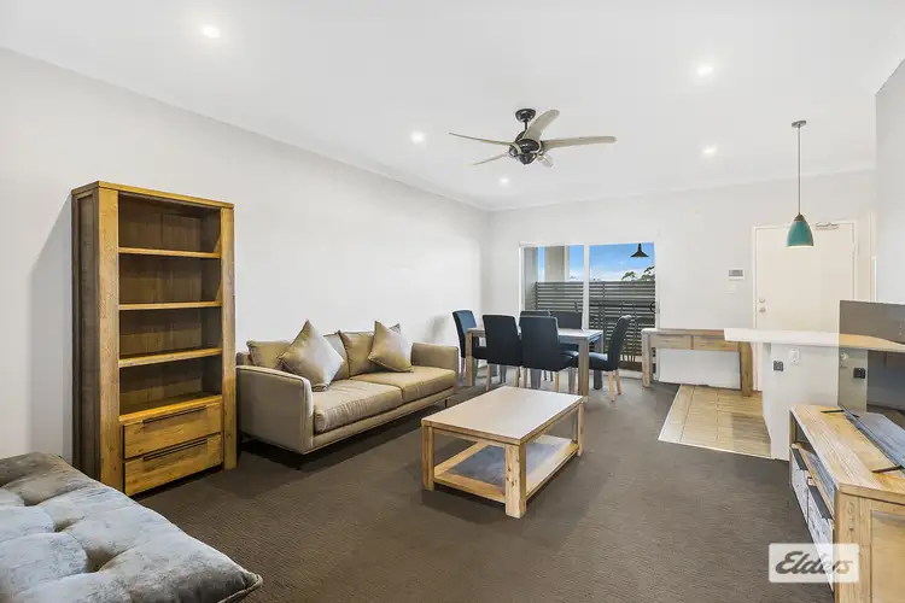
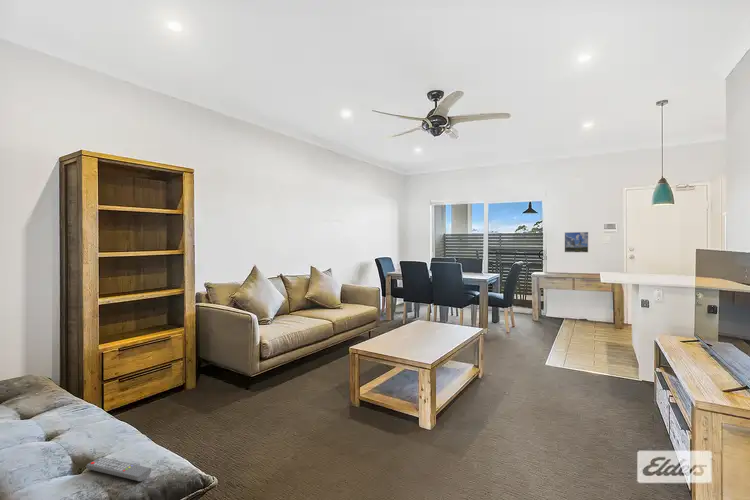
+ remote control [85,456,152,482]
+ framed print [564,231,589,253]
